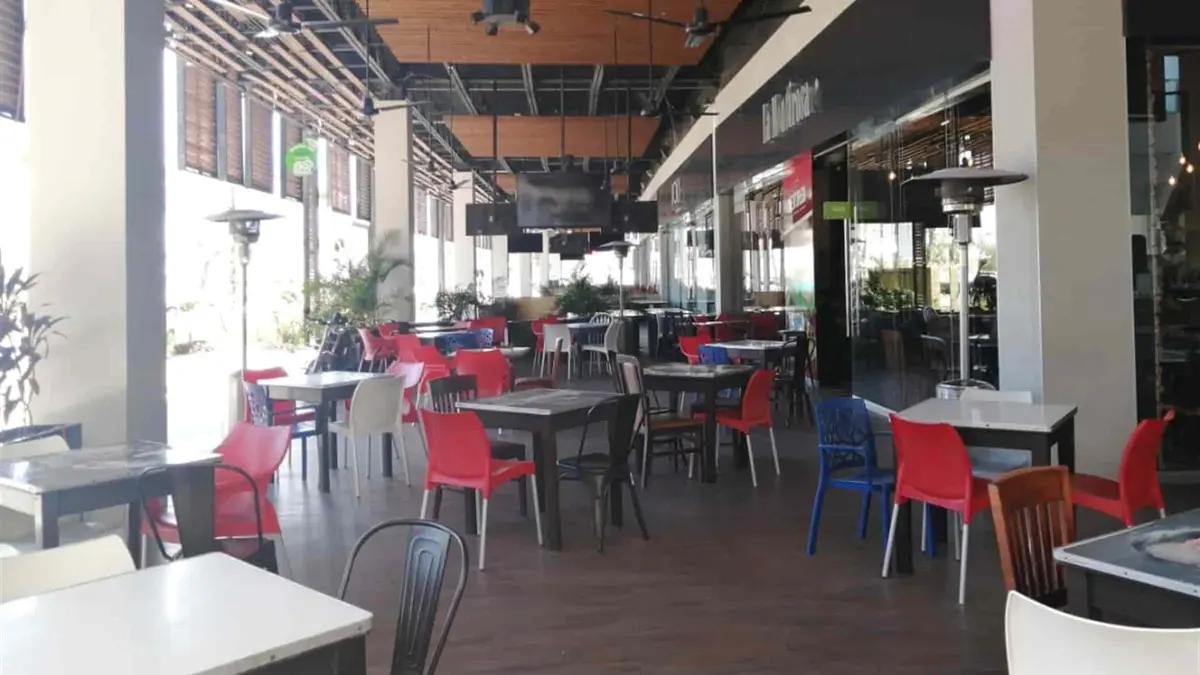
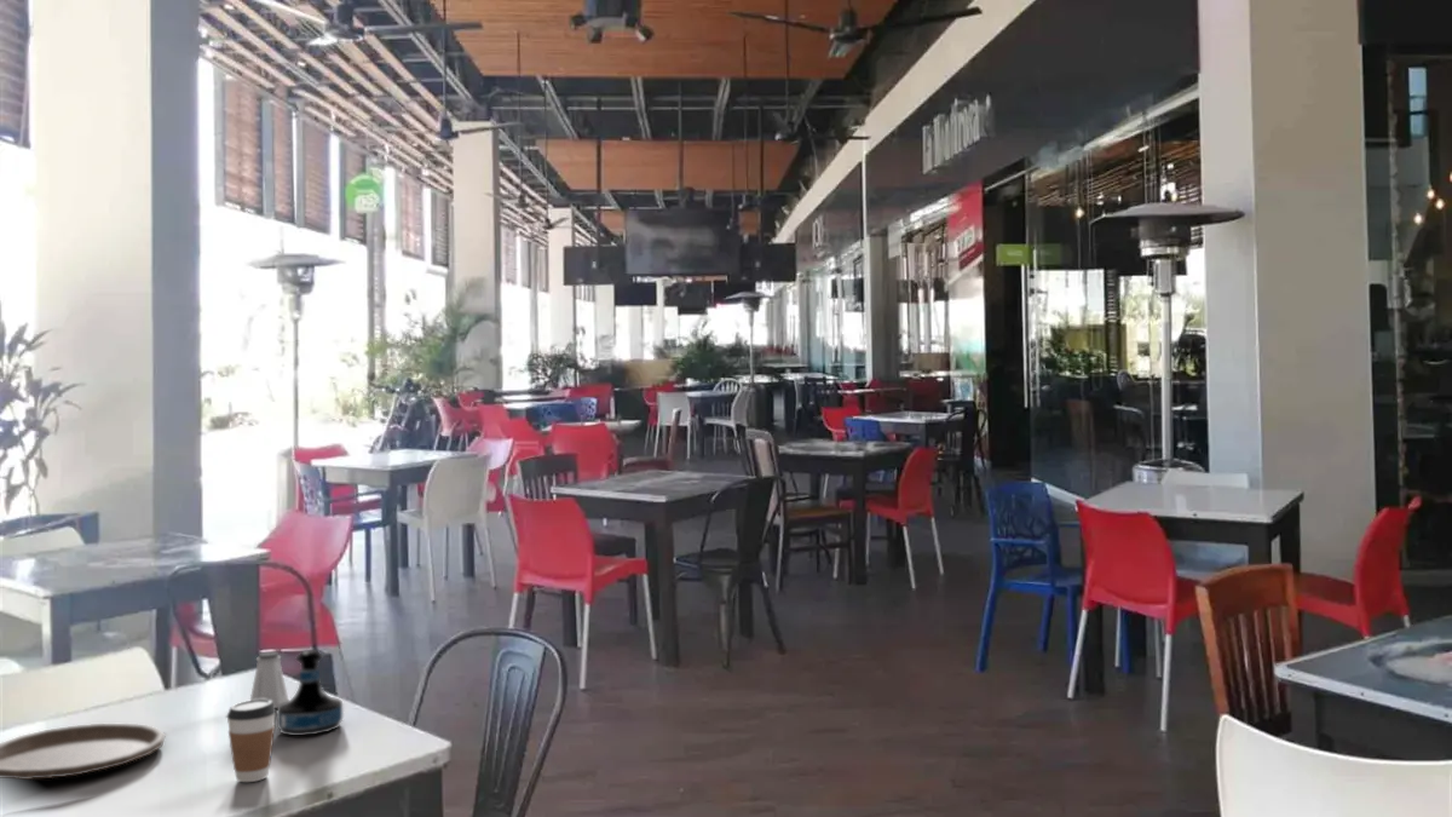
+ coffee cup [225,700,277,783]
+ tequila bottle [276,649,344,737]
+ saltshaker [249,651,290,709]
+ plate [0,723,167,781]
